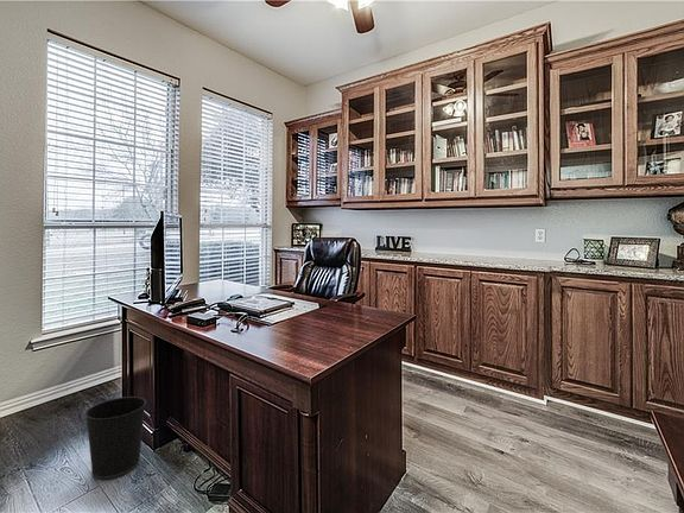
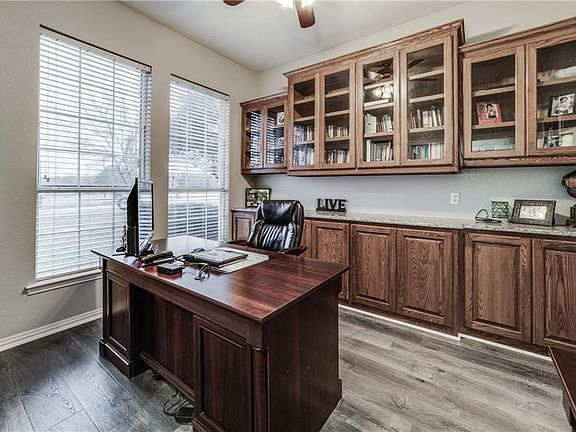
- wastebasket [84,395,147,480]
